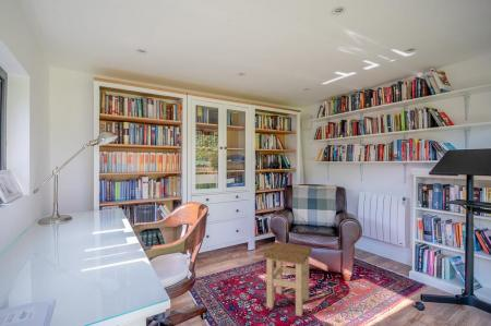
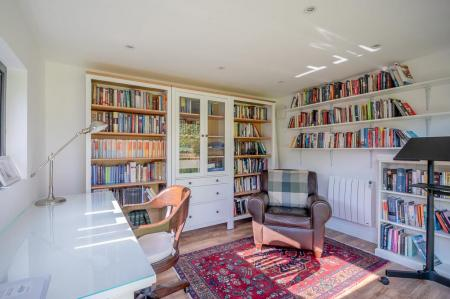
- stool [263,241,313,317]
